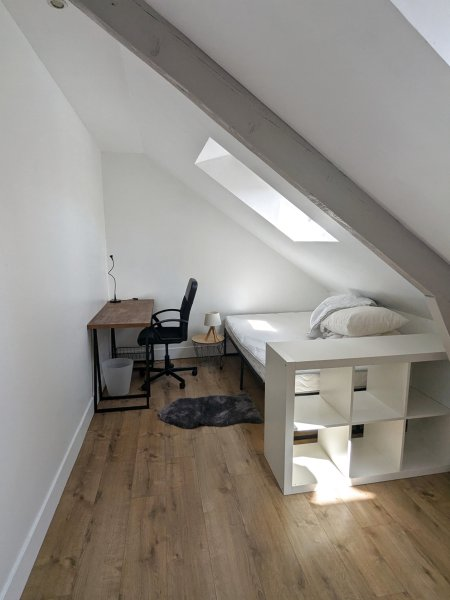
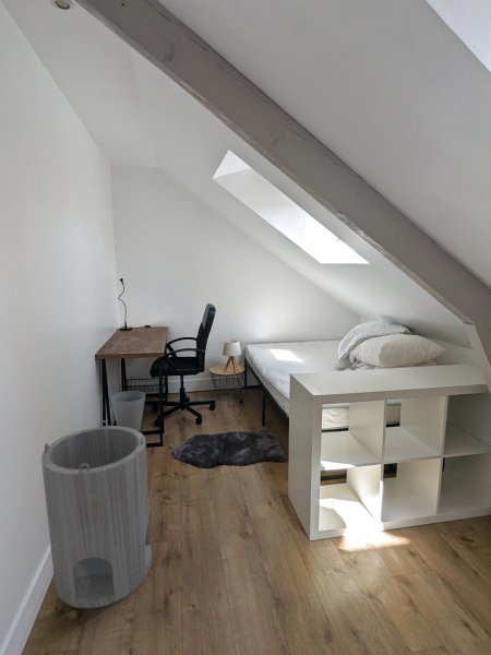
+ cylinder [40,419,153,609]
